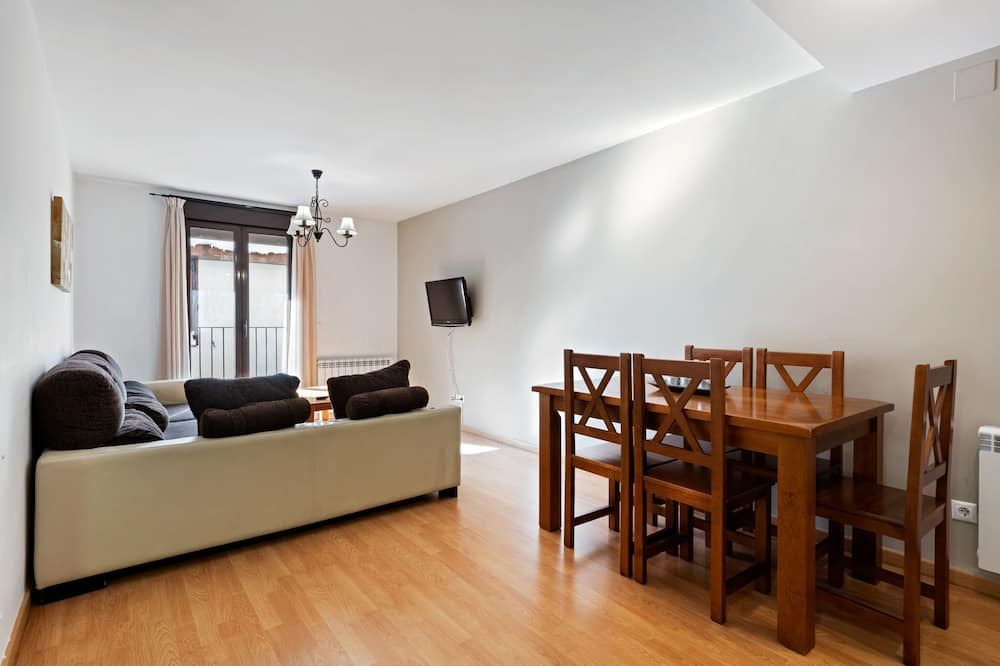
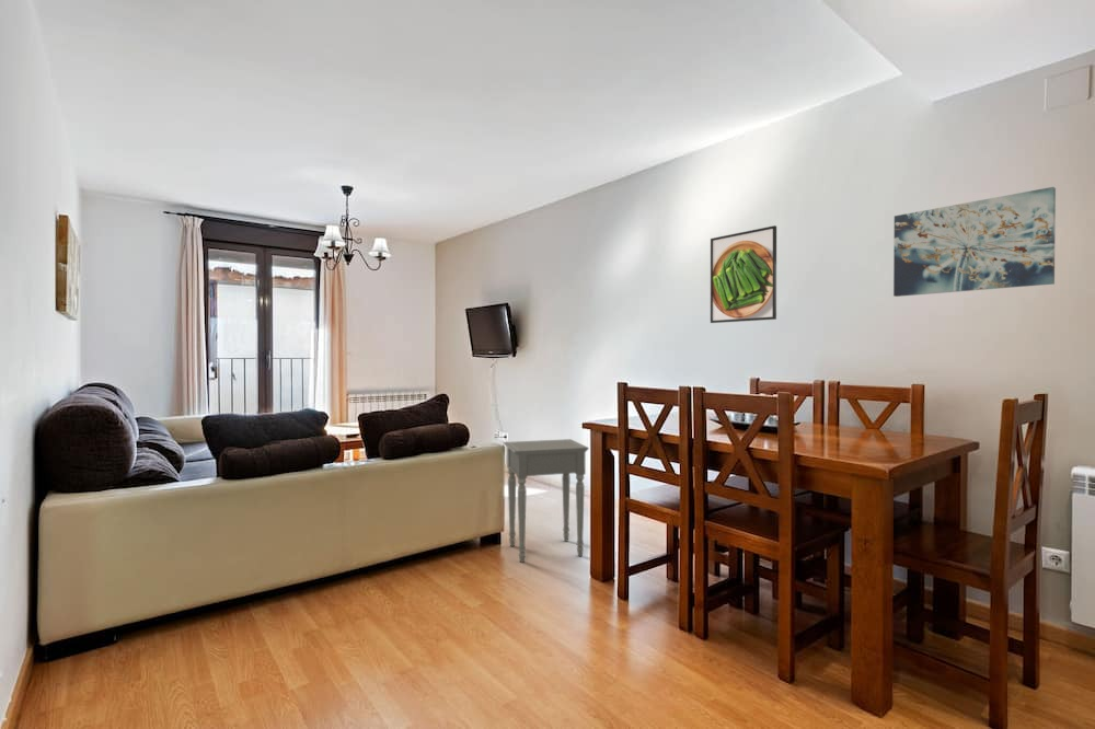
+ wall art [892,186,1057,298]
+ side table [502,438,590,564]
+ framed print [710,224,777,324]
